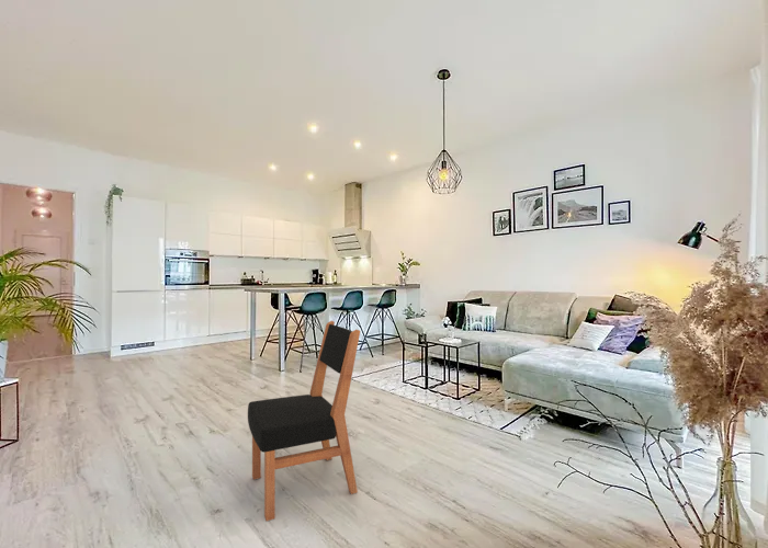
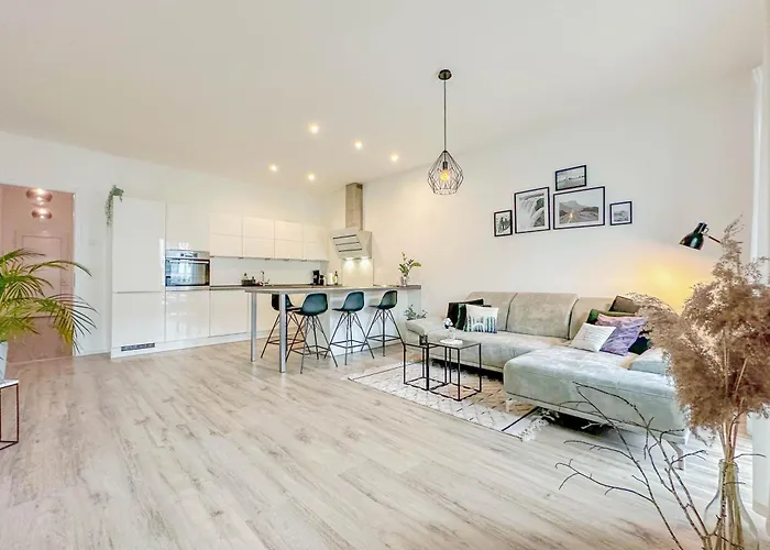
- dining chair [247,320,361,523]
